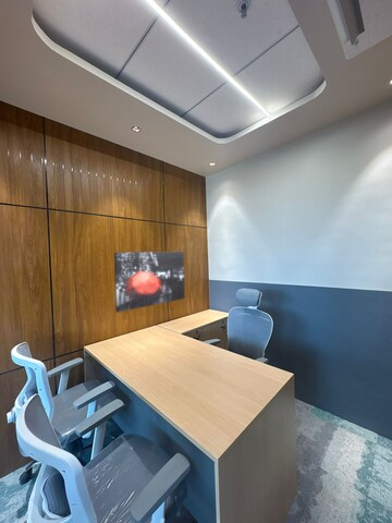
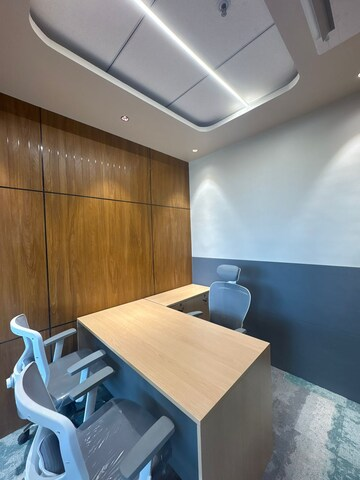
- wall art [113,251,186,314]
